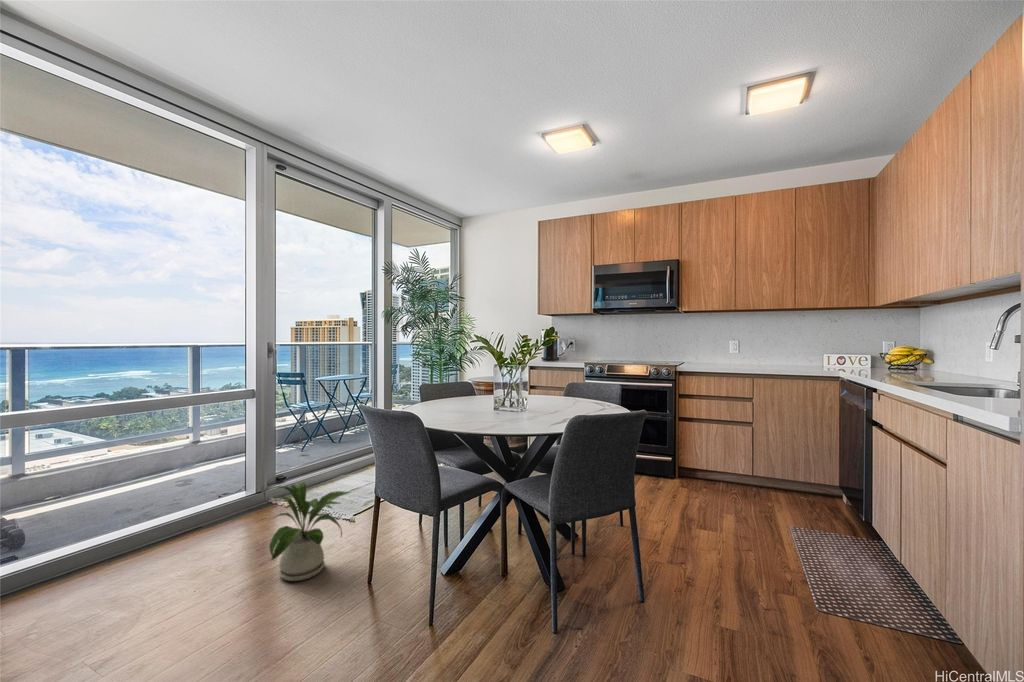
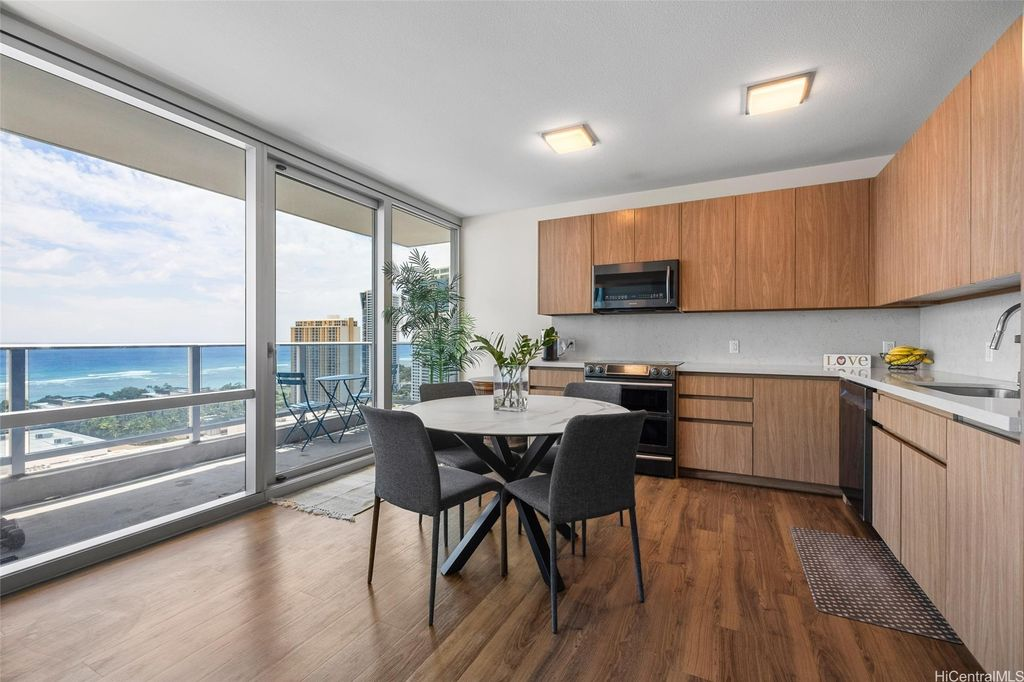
- house plant [263,481,352,582]
